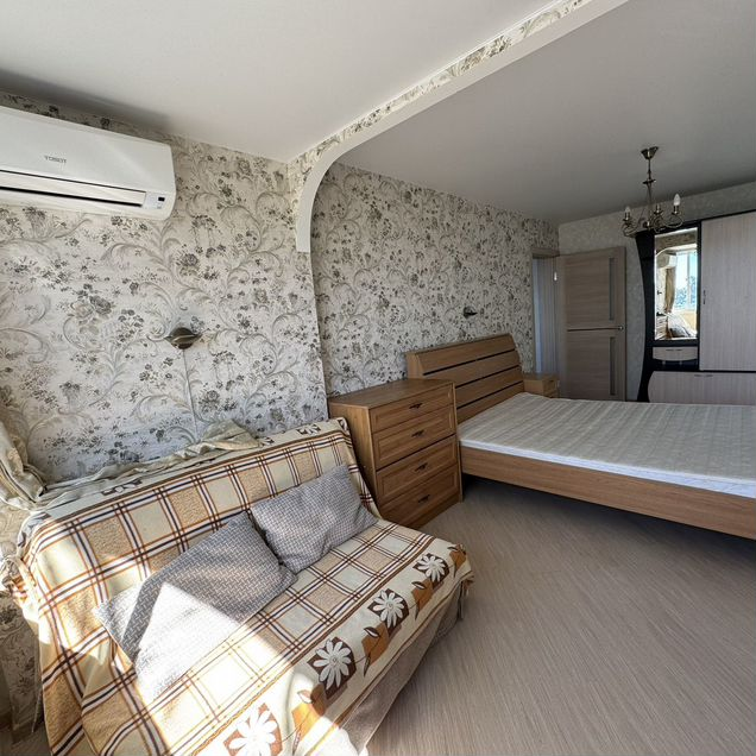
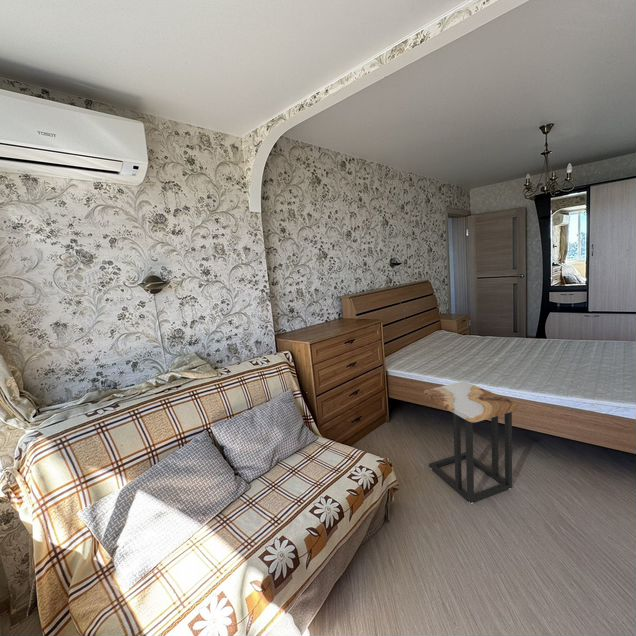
+ side table [423,381,519,505]
